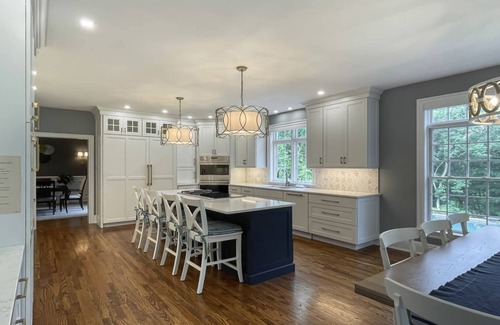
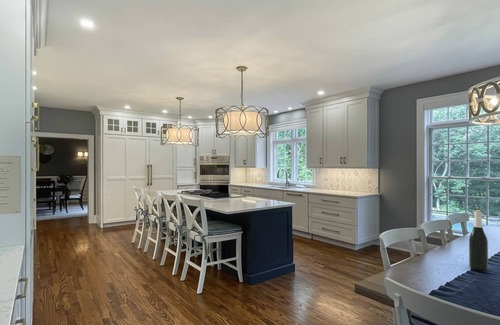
+ wine bottle [468,210,489,272]
